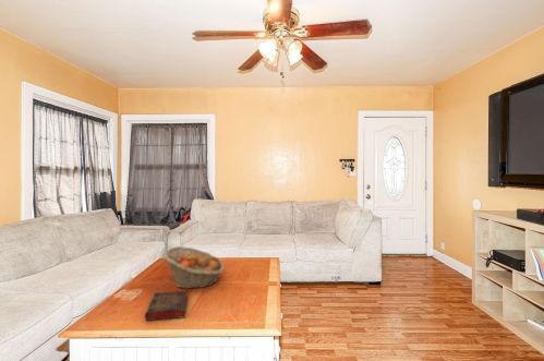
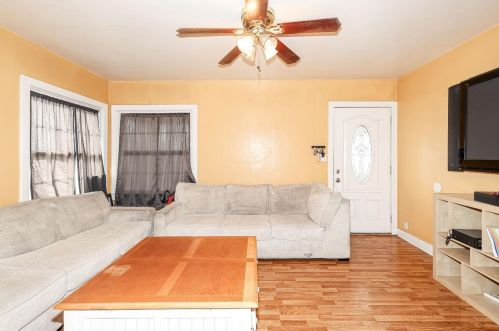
- book [144,290,189,322]
- fruit basket [162,245,225,290]
